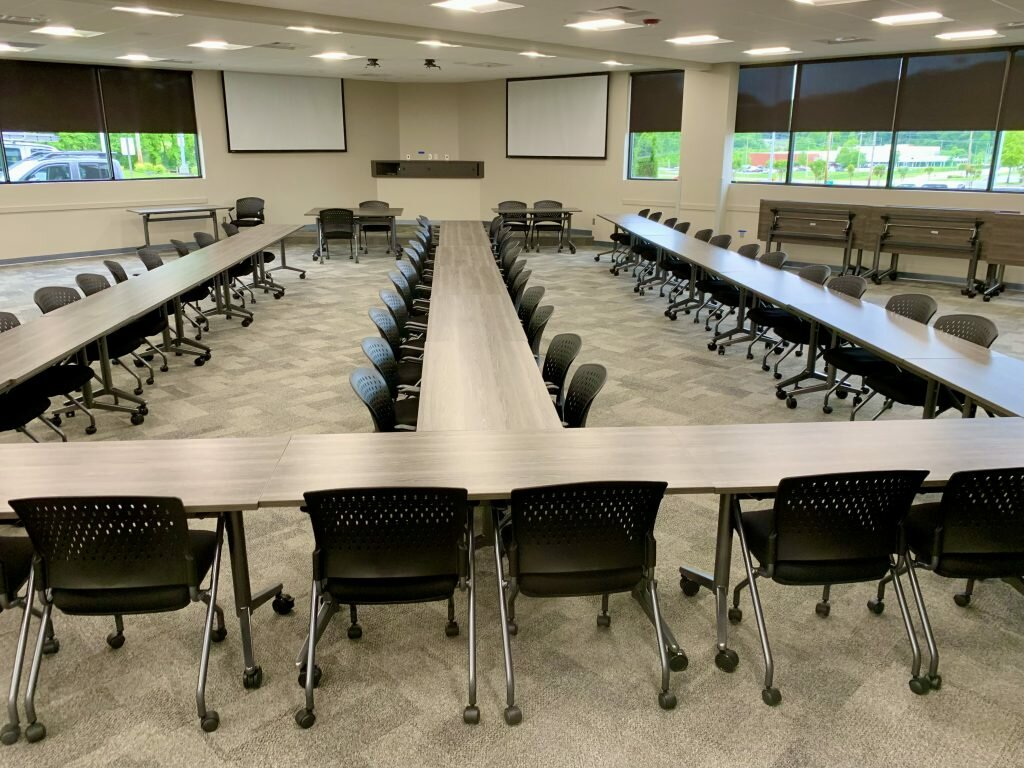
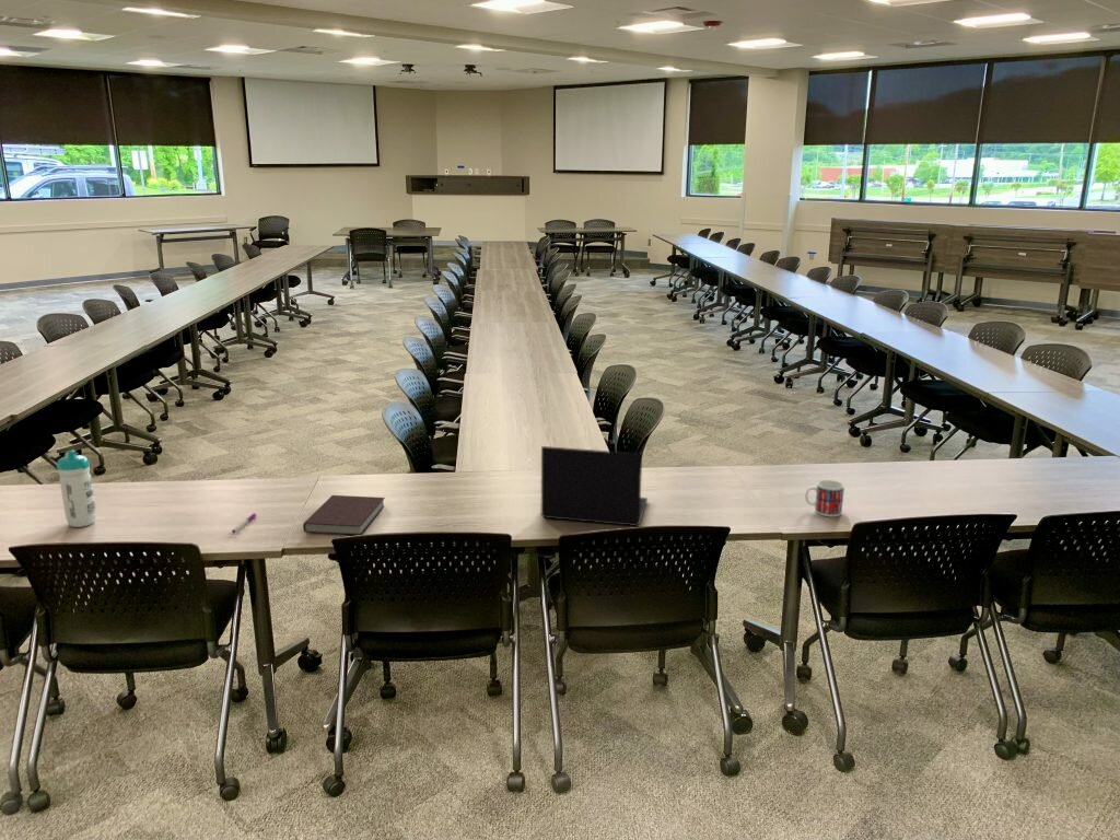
+ water bottle [56,450,97,528]
+ laptop [540,445,649,527]
+ notebook [302,494,386,536]
+ mug [804,479,845,517]
+ pen [231,512,257,534]
